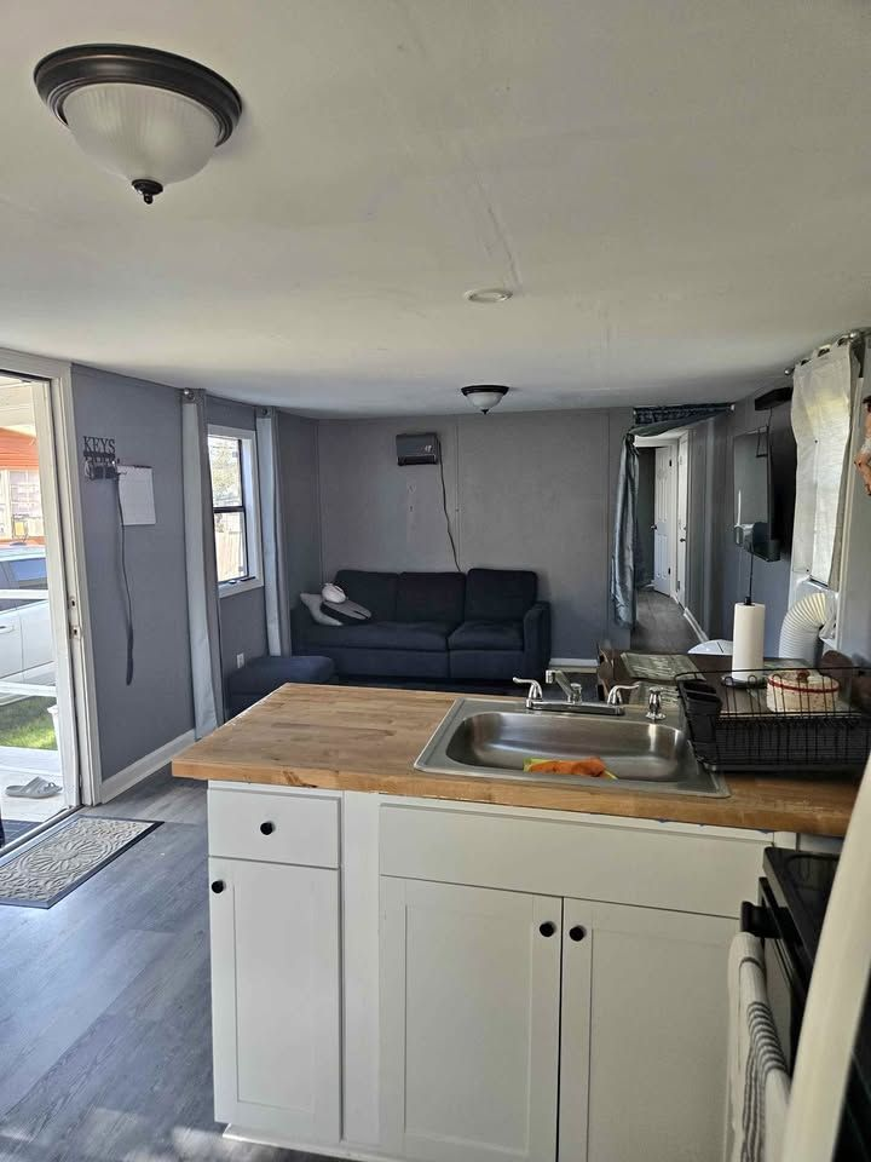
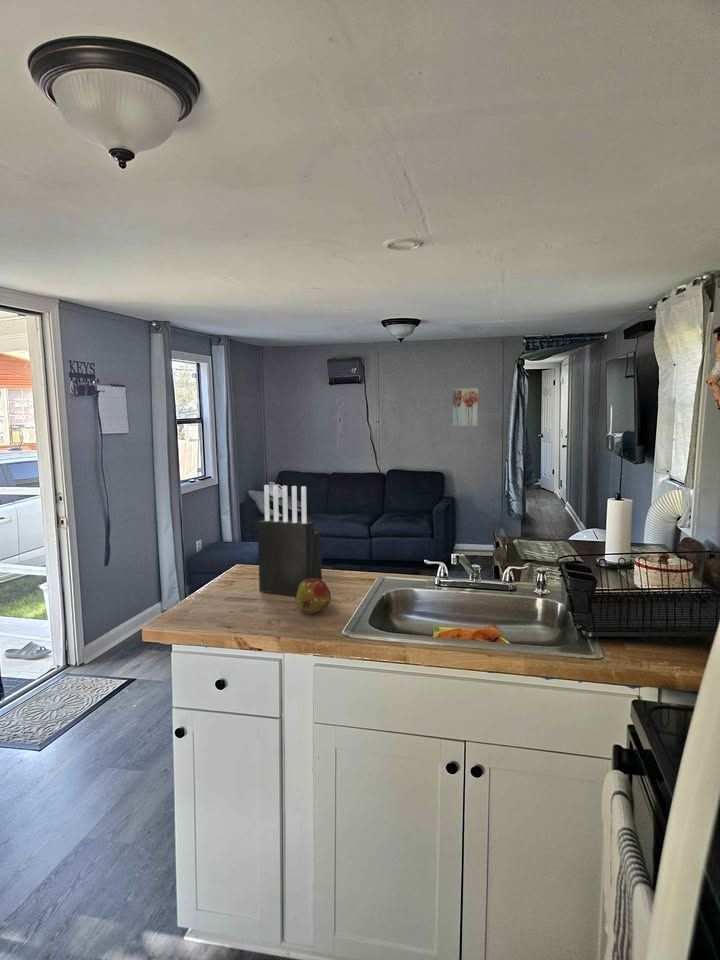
+ wall art [452,387,479,427]
+ fruit [294,579,332,615]
+ knife block [257,484,323,597]
